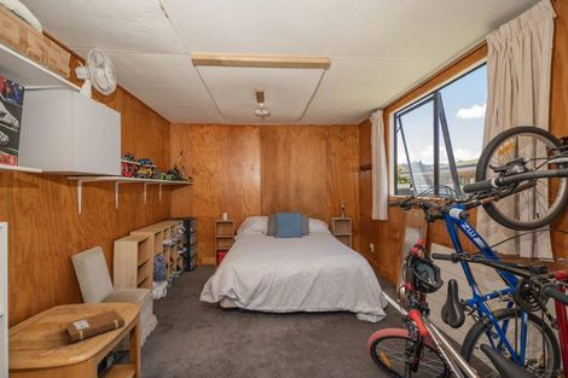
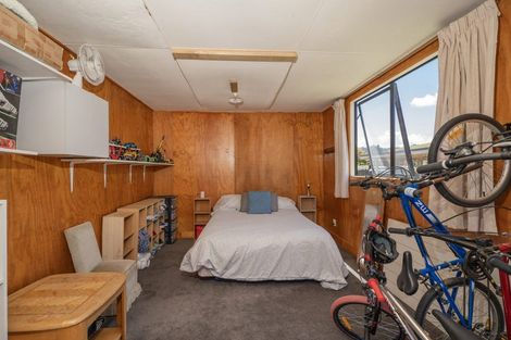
- notebook [64,308,126,344]
